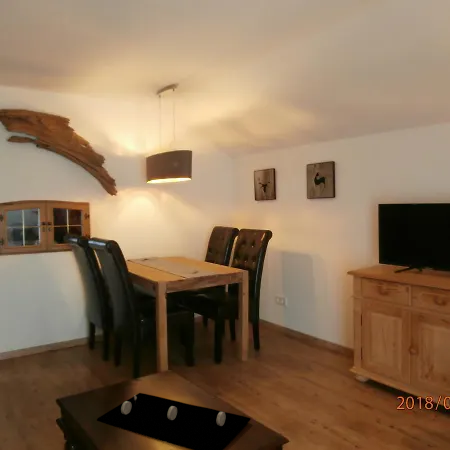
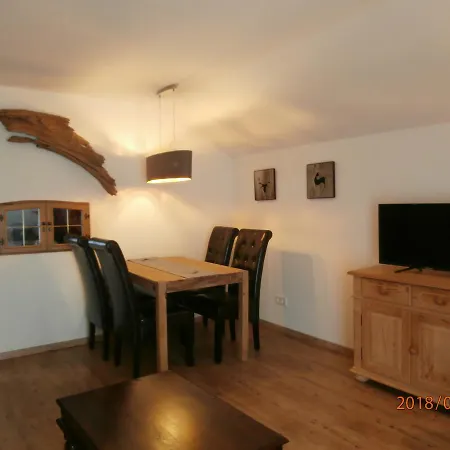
- decorative tray [96,392,252,450]
